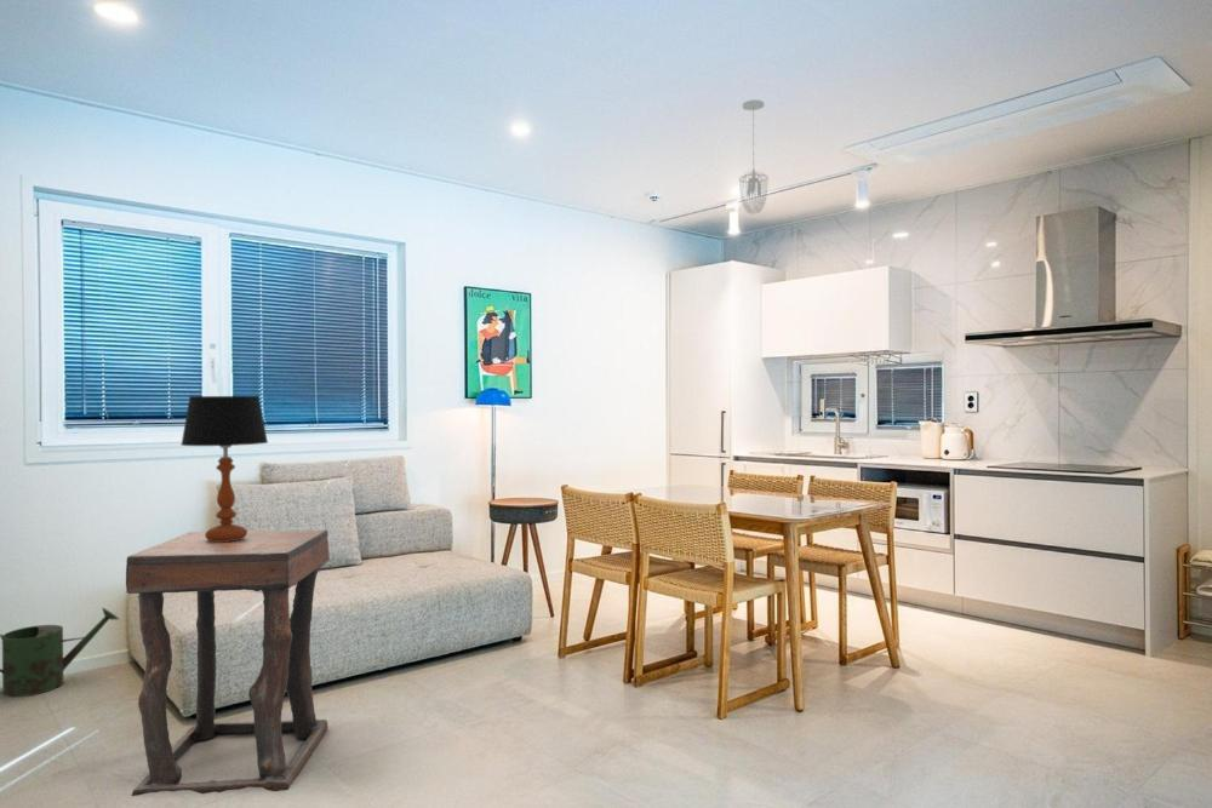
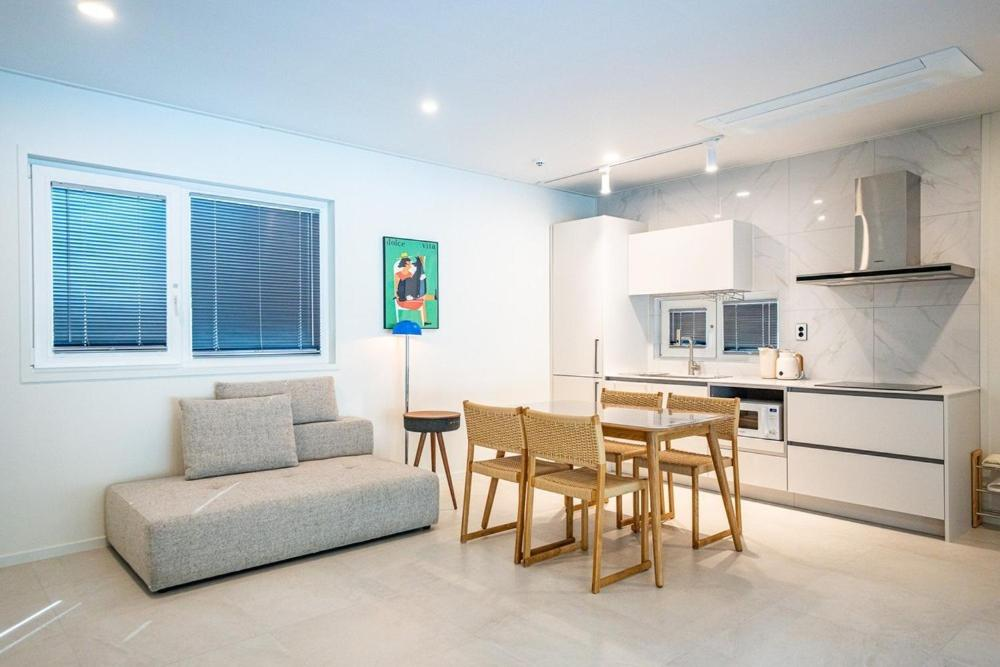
- table lamp [181,395,269,541]
- pendant light [738,98,770,214]
- side table [125,528,331,797]
- watering can [0,607,120,698]
